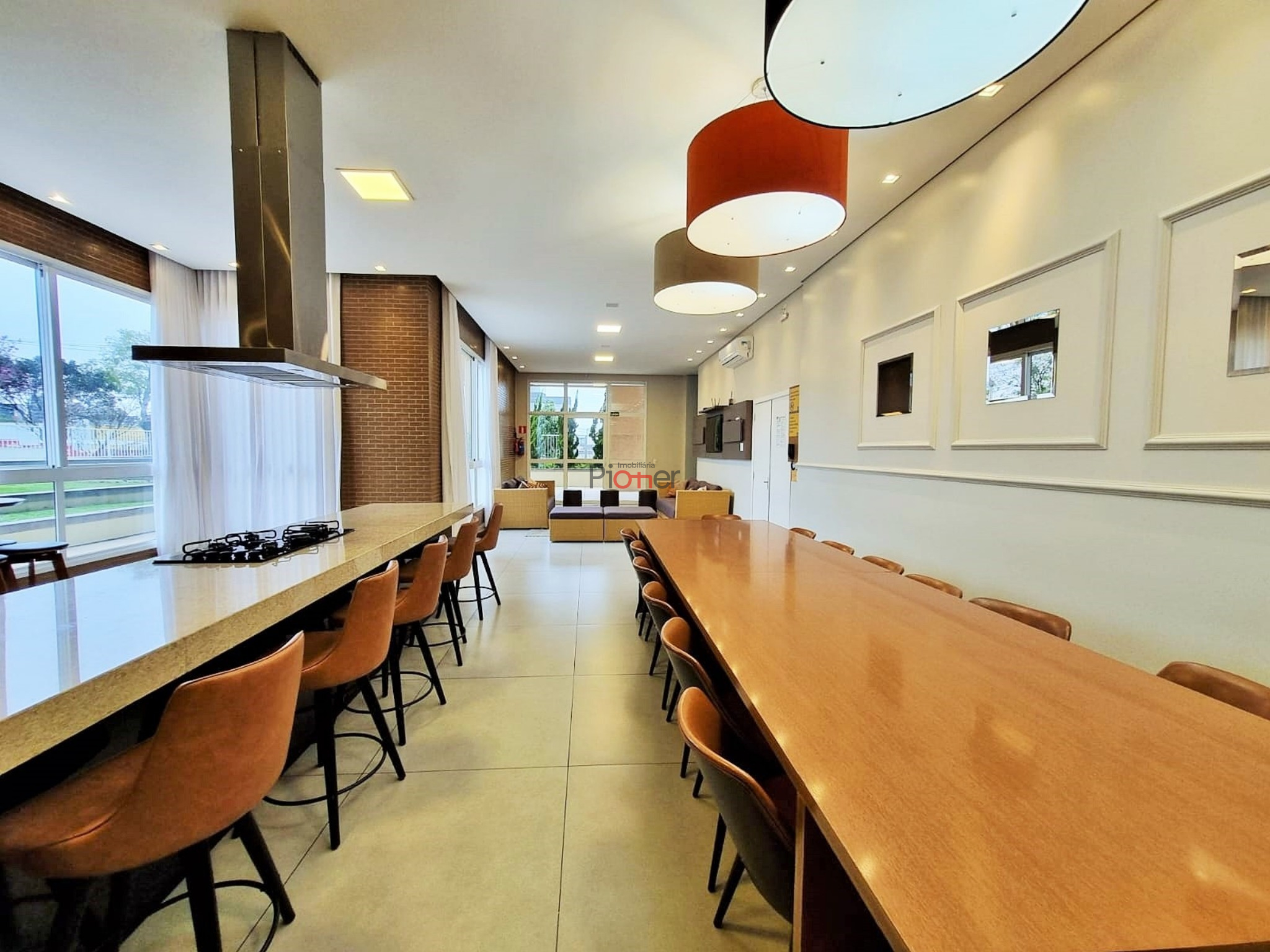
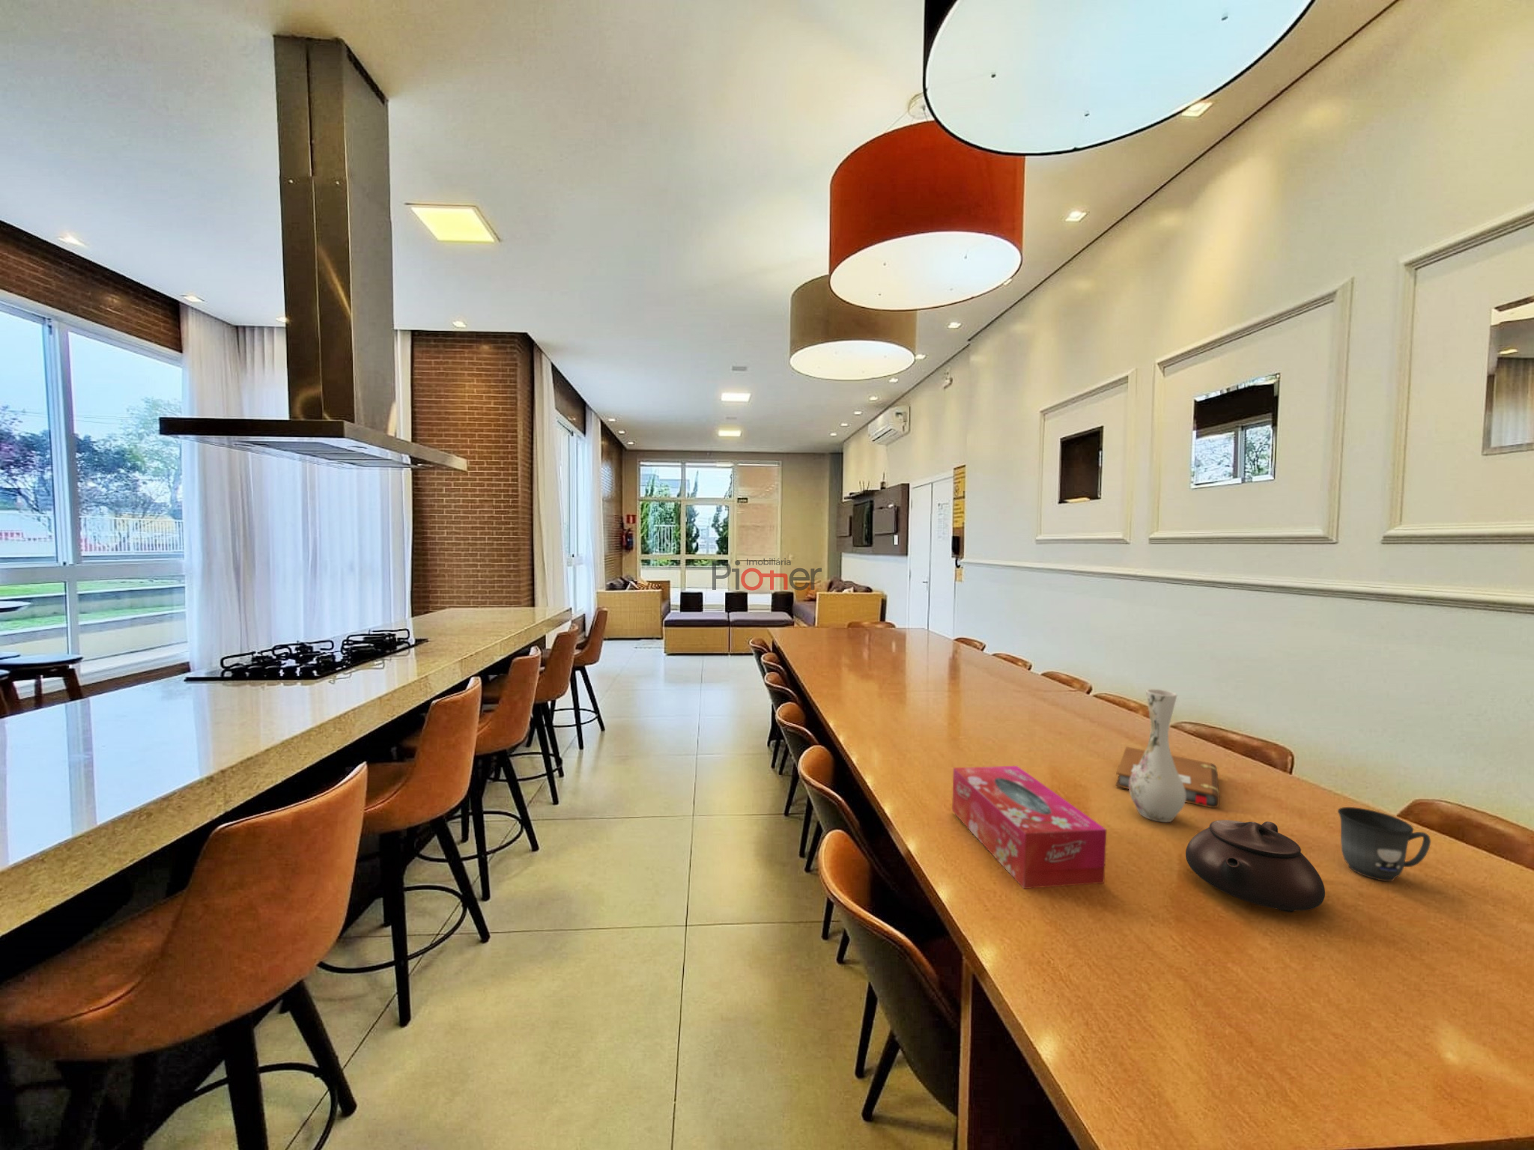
+ notebook [1115,745,1220,808]
+ vase [1128,689,1186,823]
+ mug [1337,807,1431,882]
+ tissue box [952,765,1108,889]
+ teapot [1185,819,1326,913]
